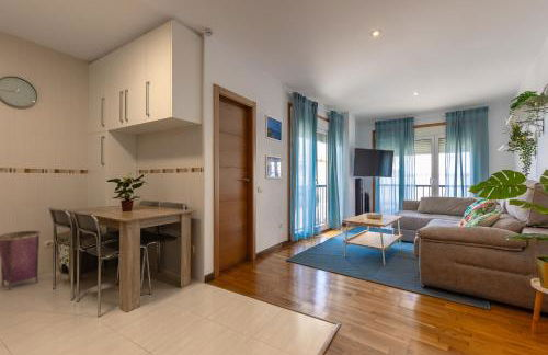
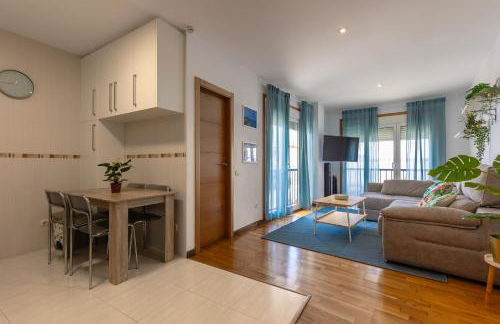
- woven basket [0,230,42,291]
